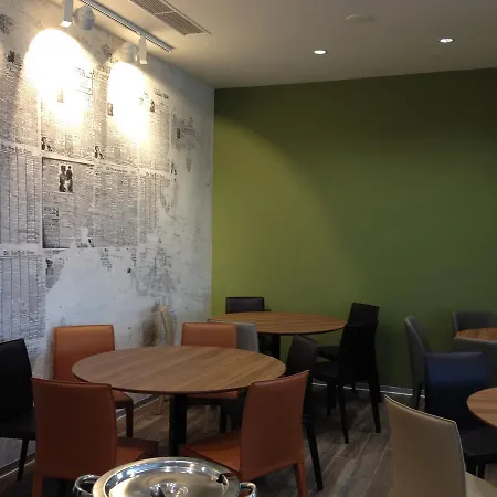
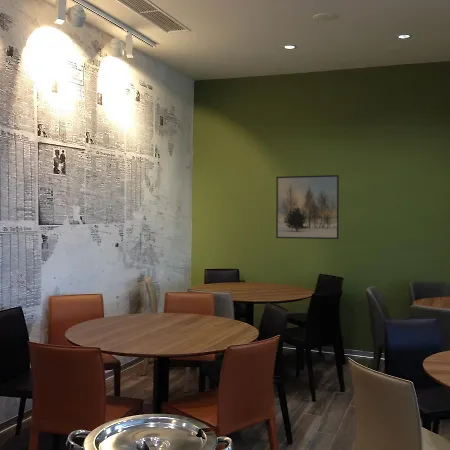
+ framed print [275,174,340,240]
